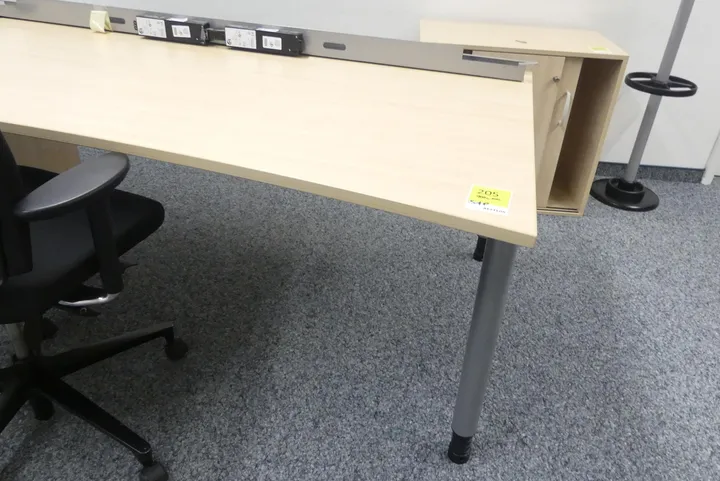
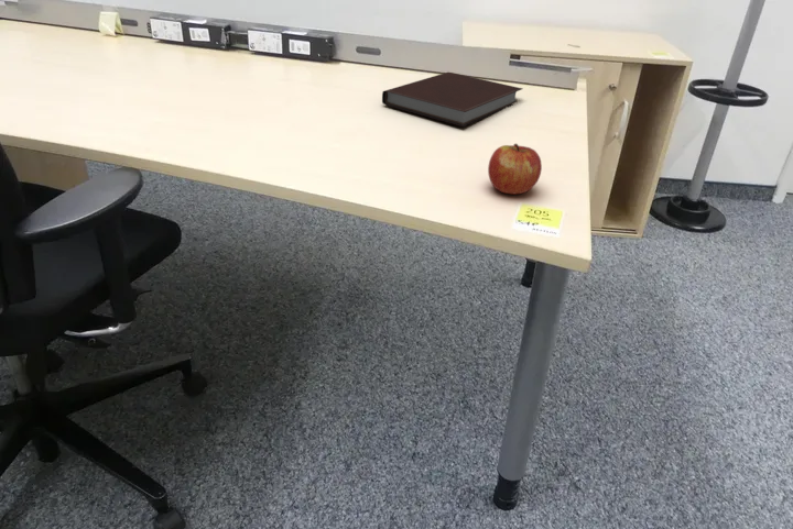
+ apple [487,143,543,195]
+ notebook [381,71,524,128]
